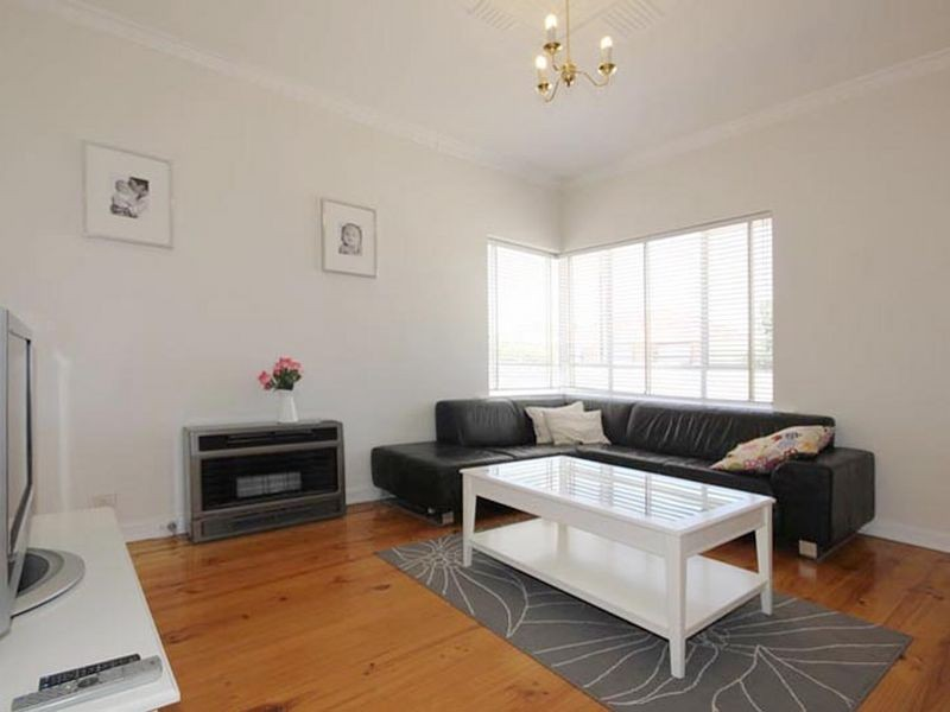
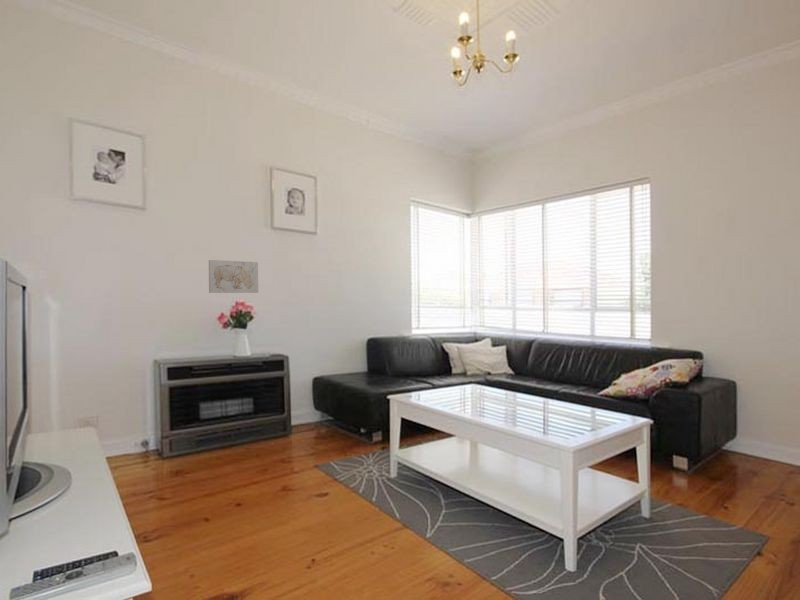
+ wall art [208,259,259,294]
